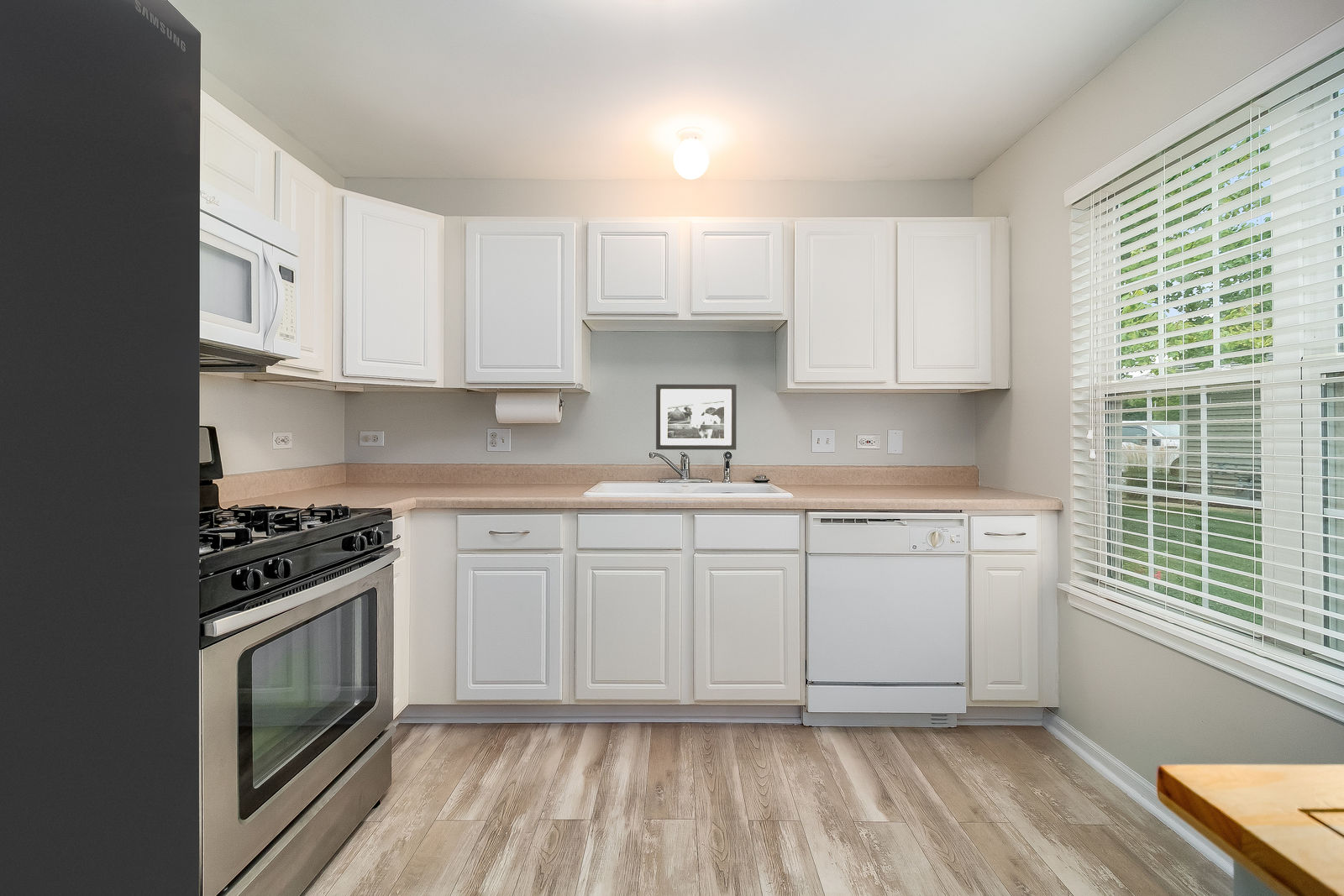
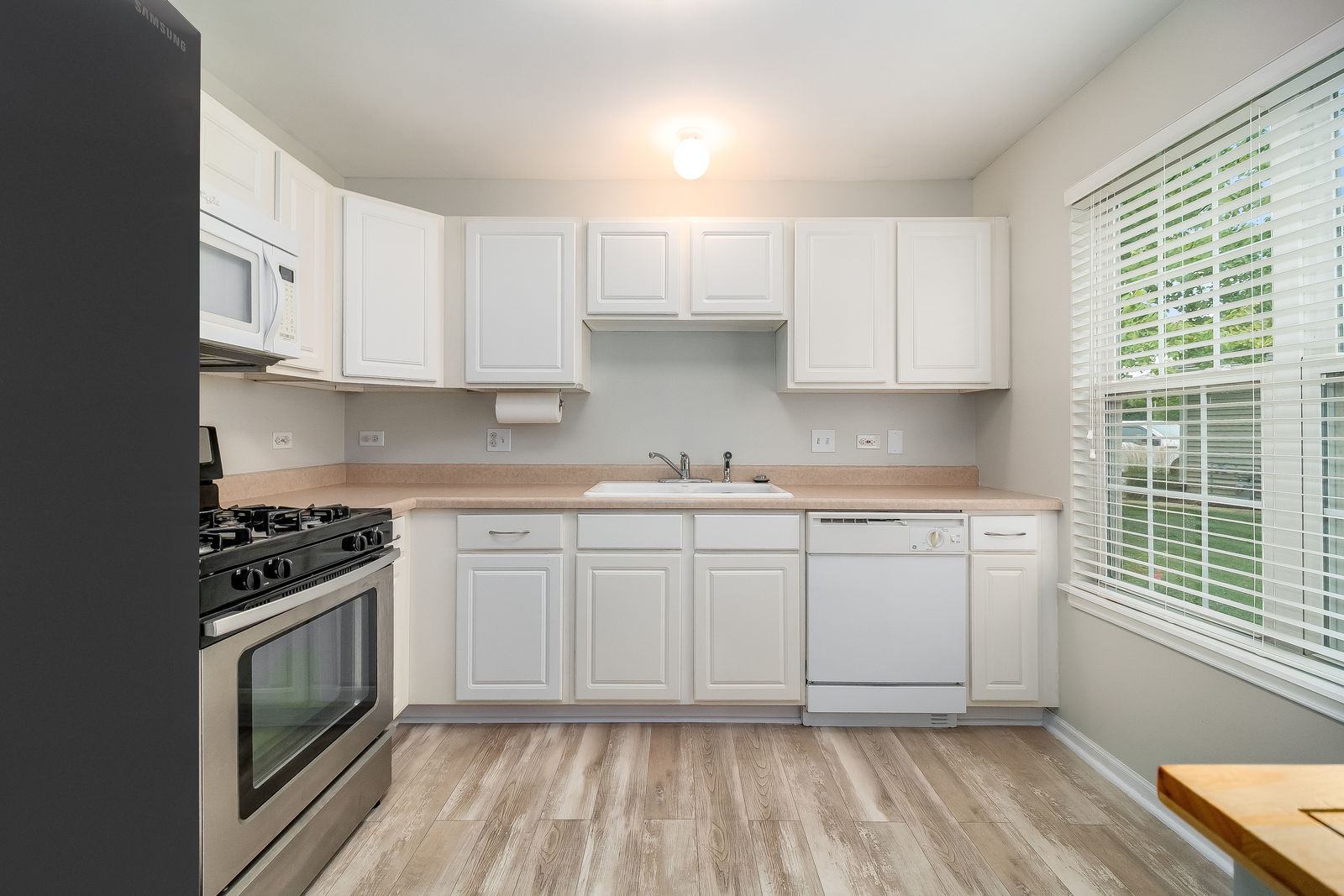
- picture frame [655,384,738,451]
